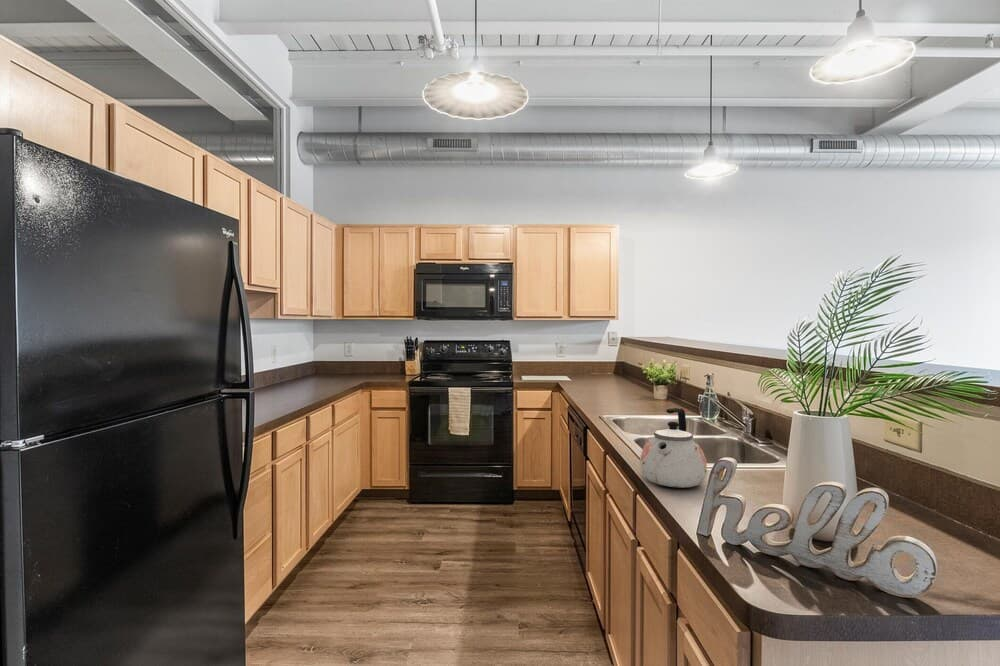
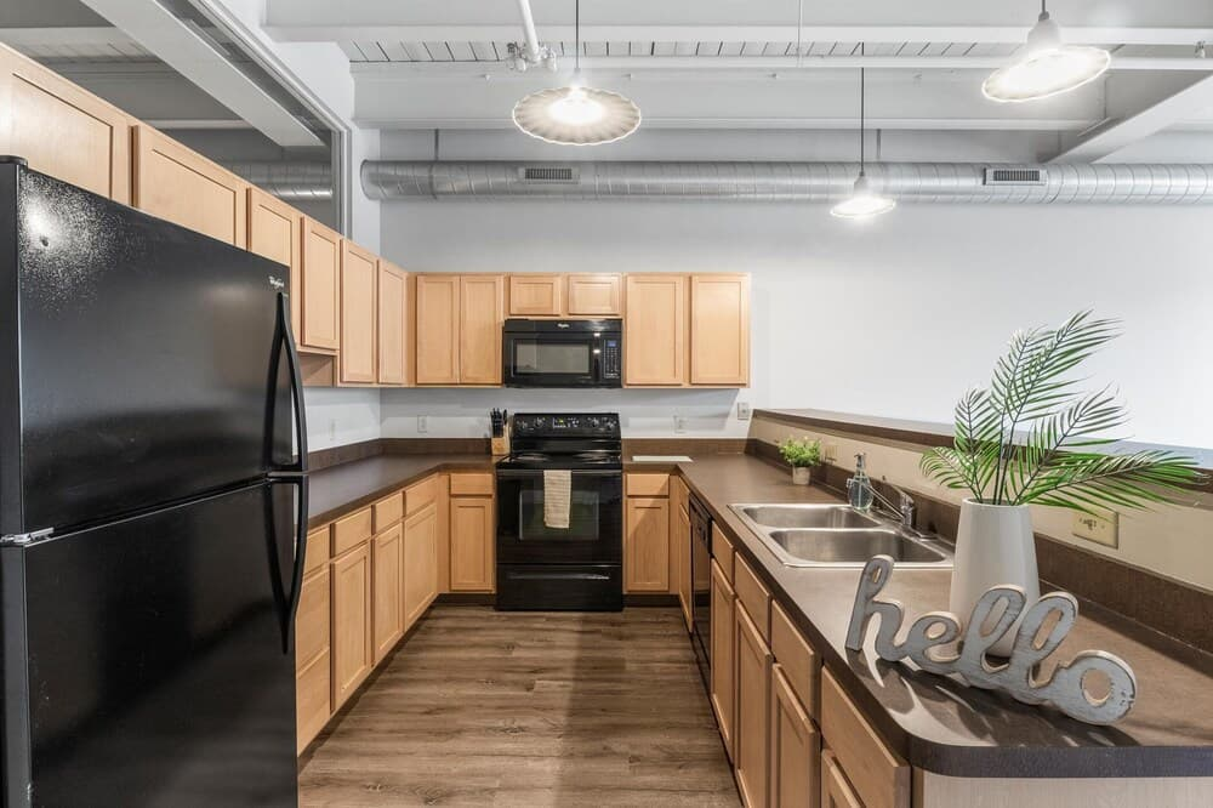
- kettle [639,407,708,489]
